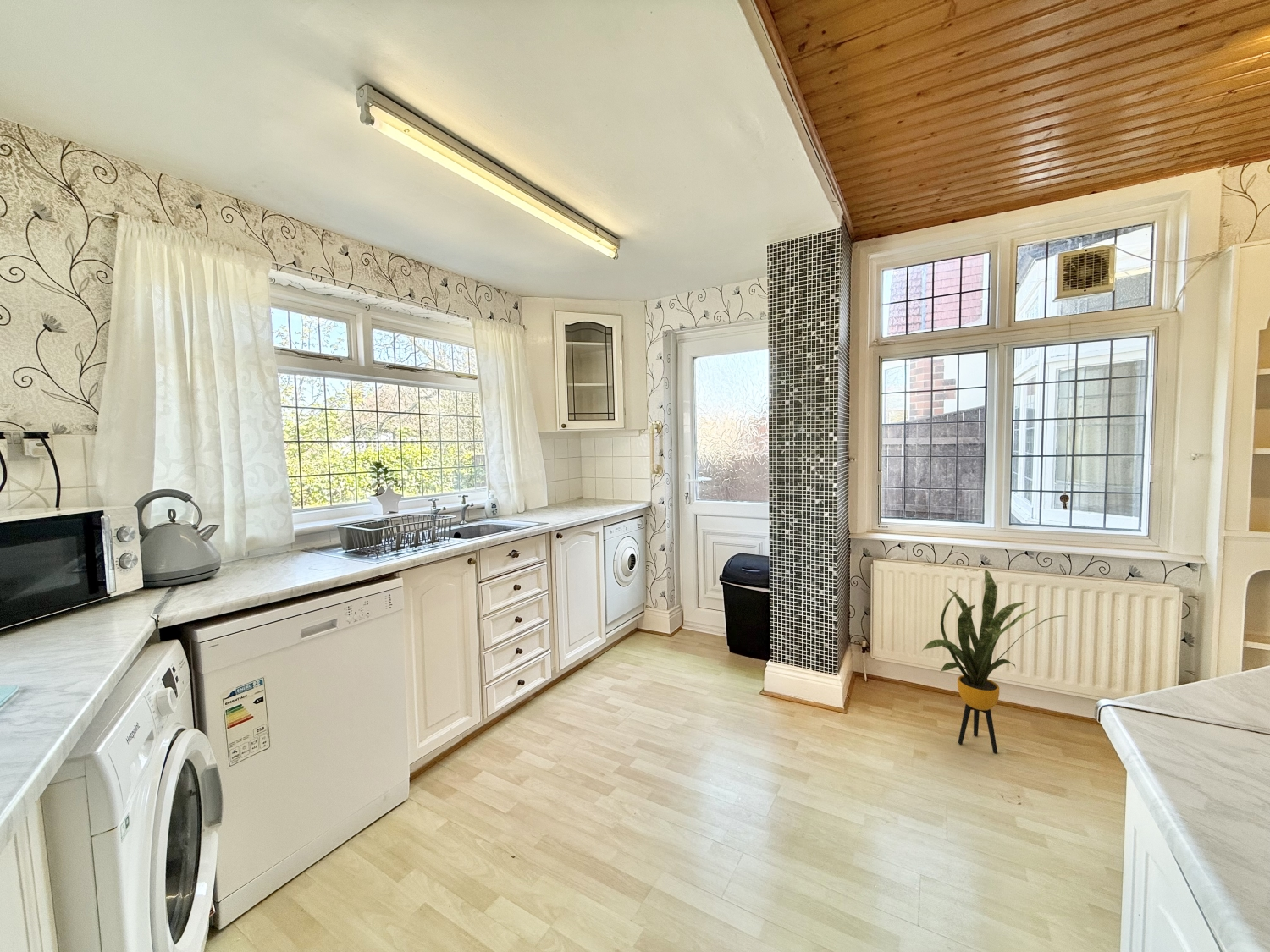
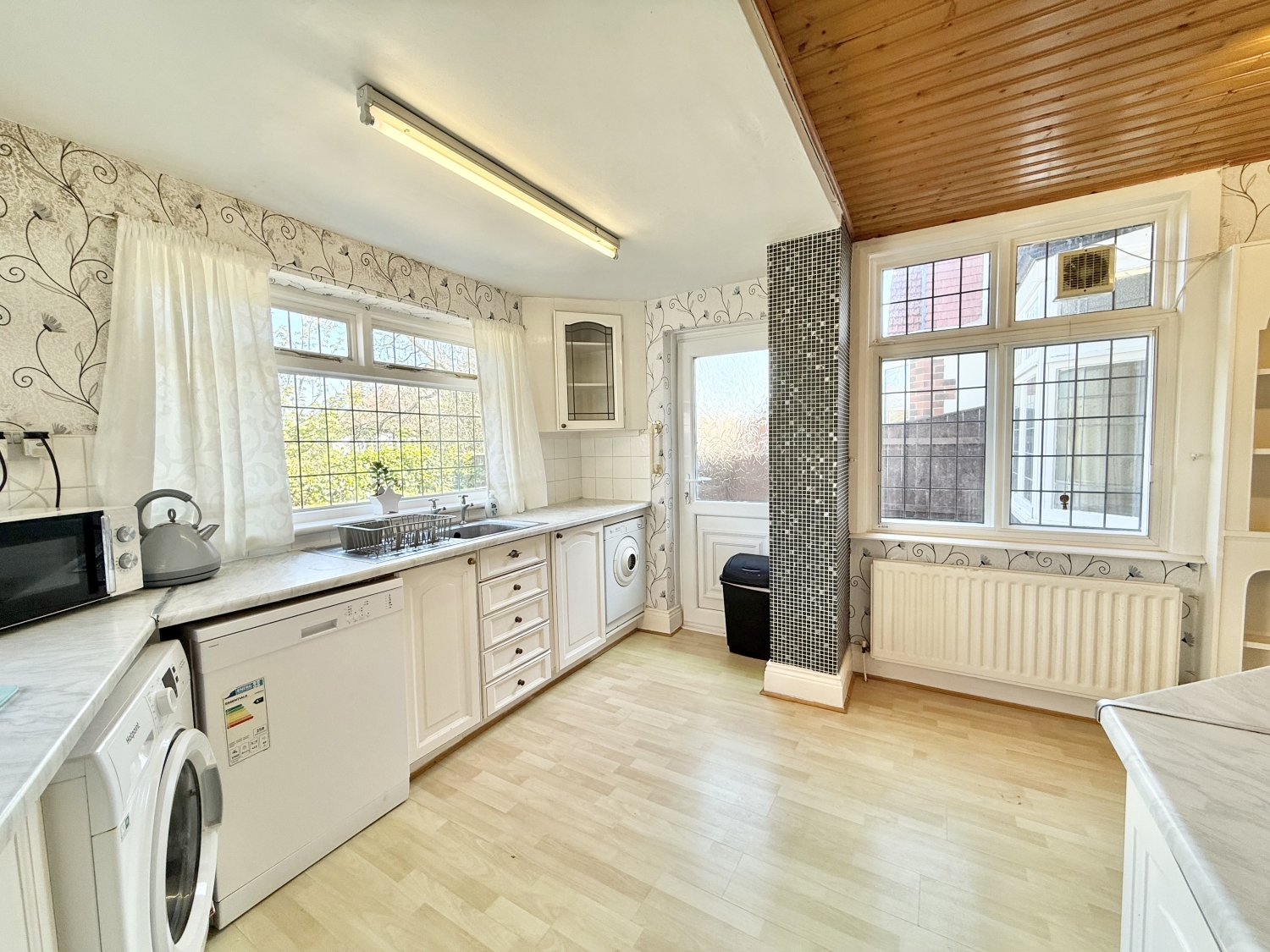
- house plant [921,568,1067,754]
